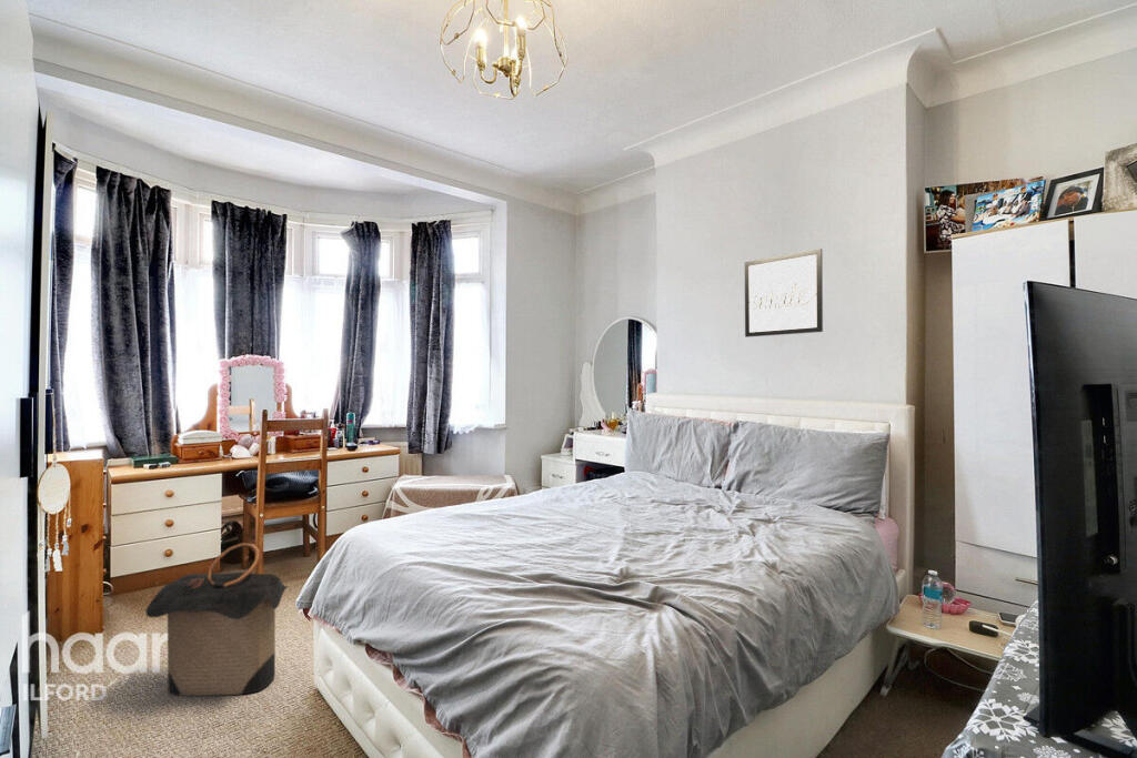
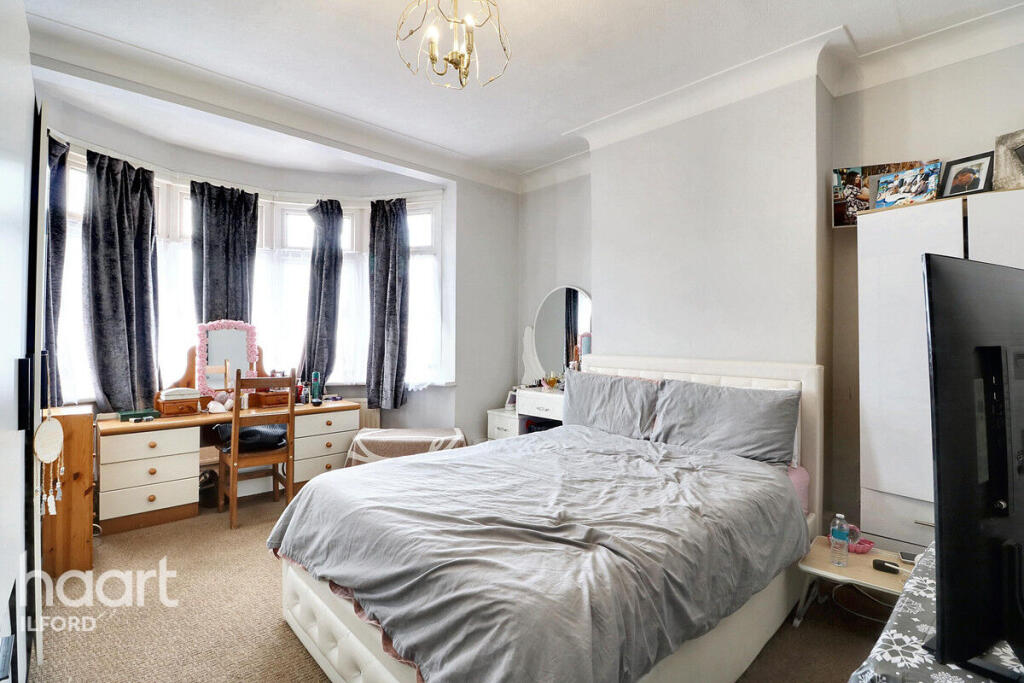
- wall art [744,247,824,338]
- laundry hamper [144,542,290,697]
